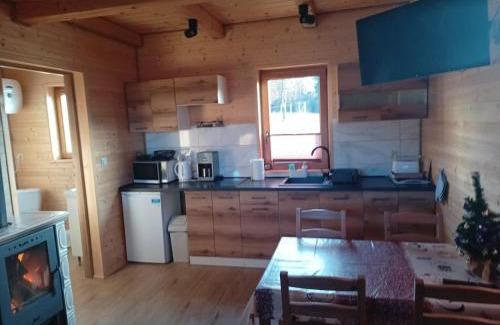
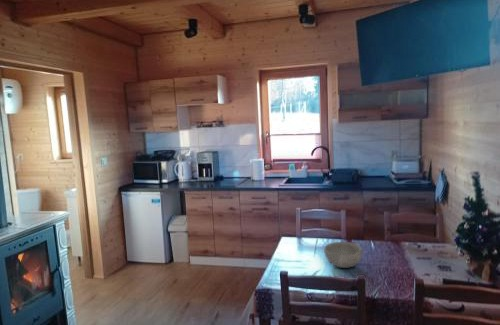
+ bowl [323,241,364,269]
